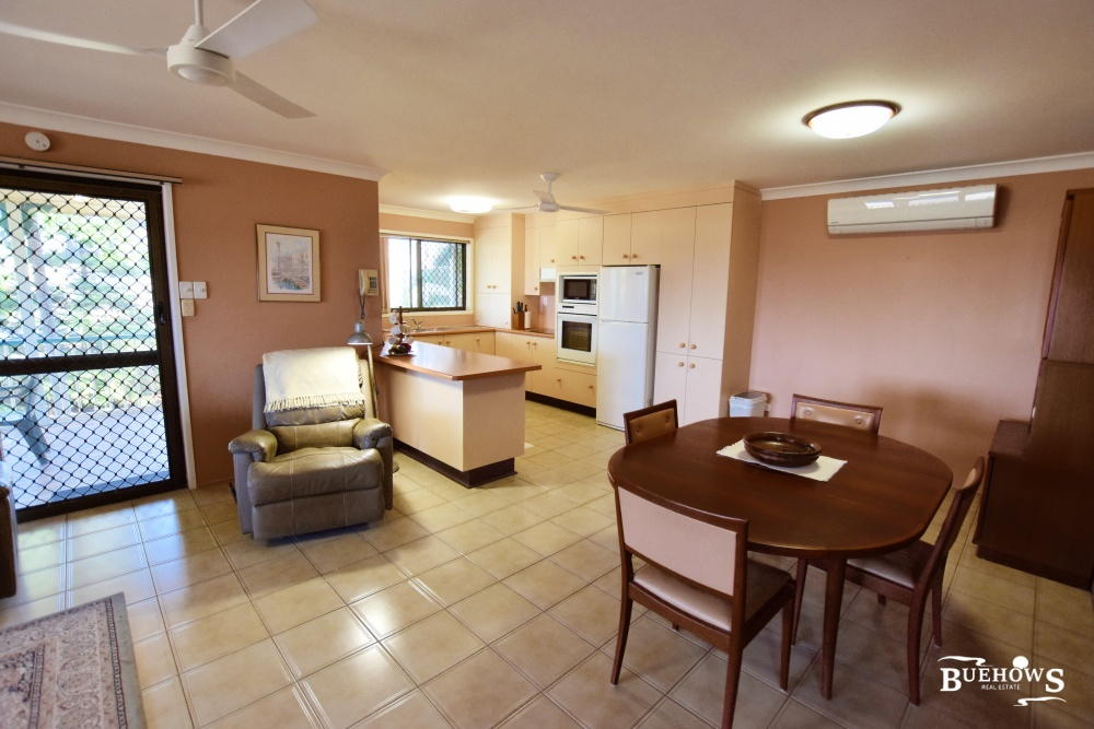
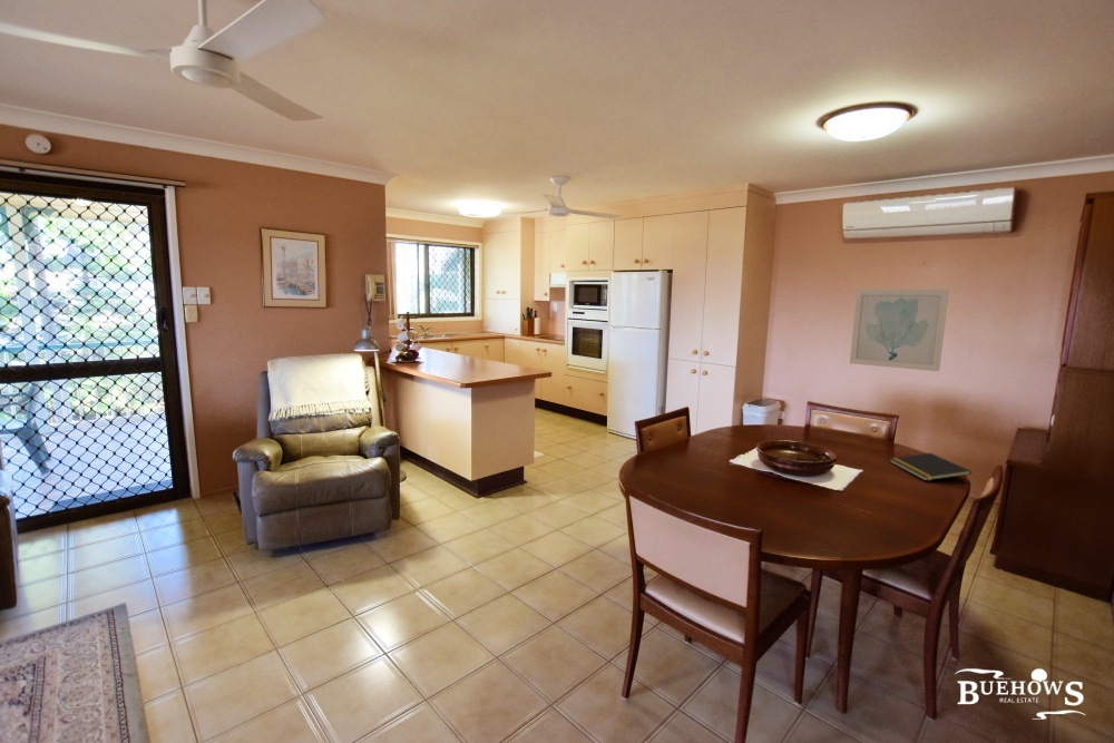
+ notepad [889,452,973,481]
+ wall art [849,289,950,372]
